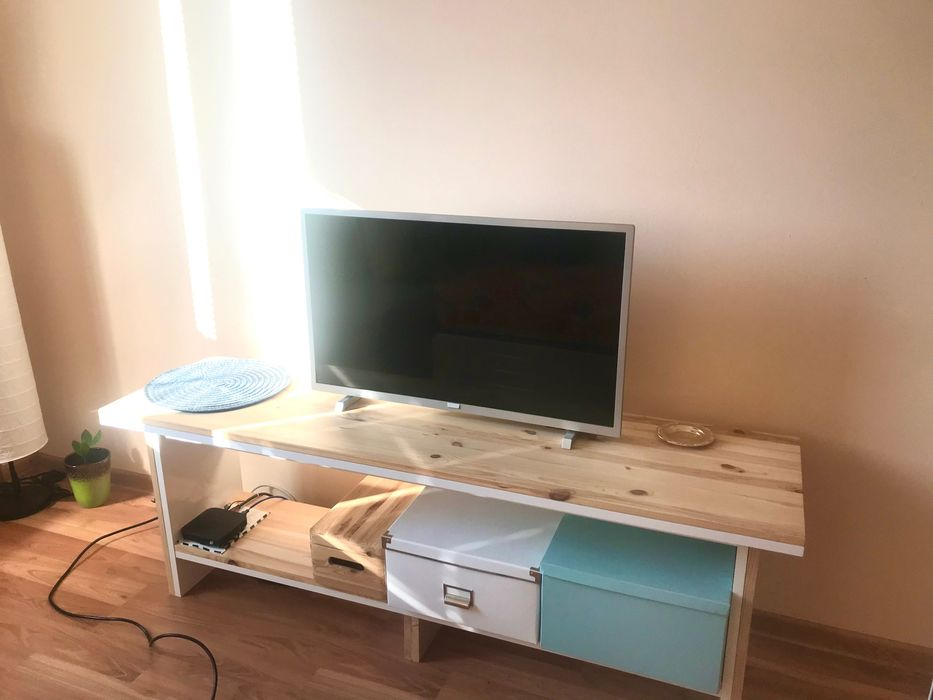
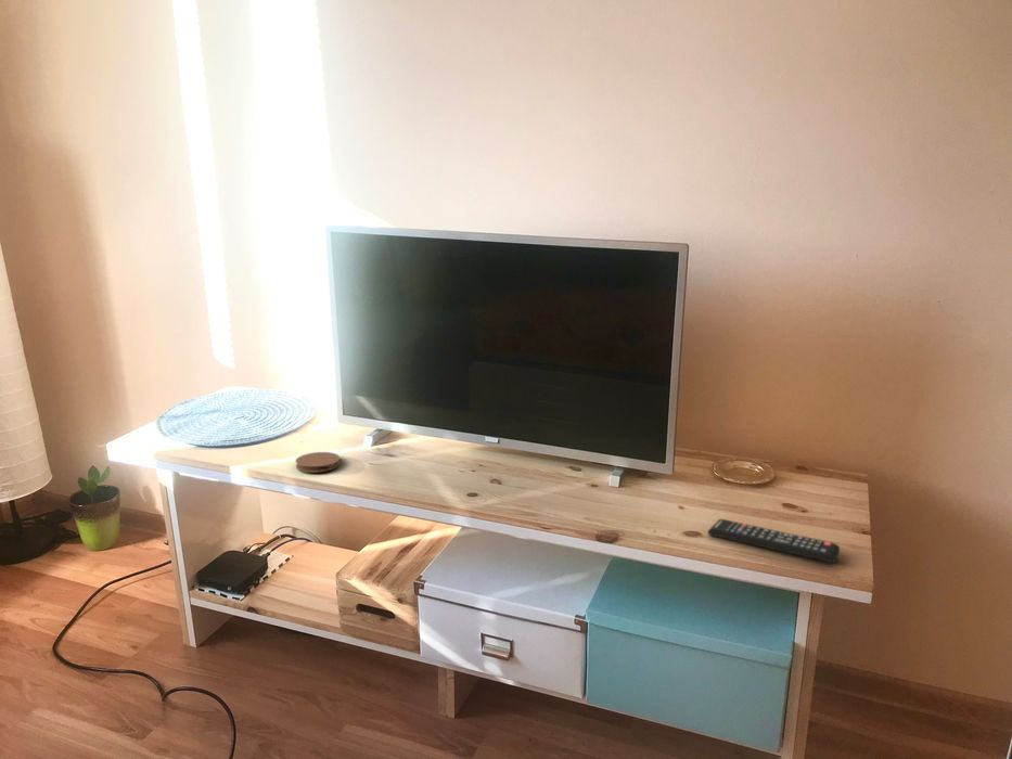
+ coaster [294,451,342,474]
+ remote control [707,518,841,564]
